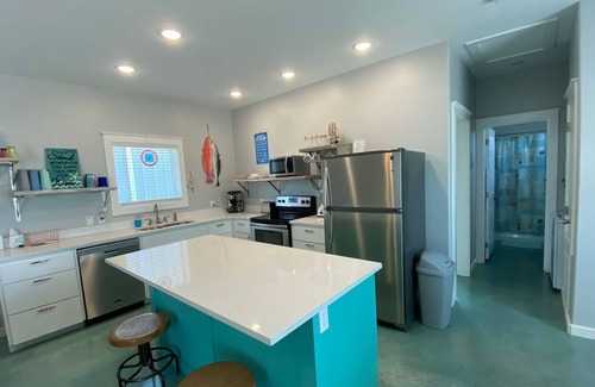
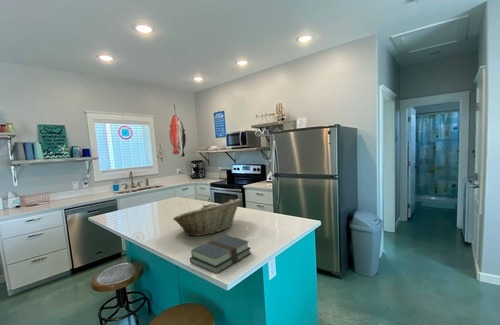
+ fruit basket [172,198,242,237]
+ book [189,234,252,275]
